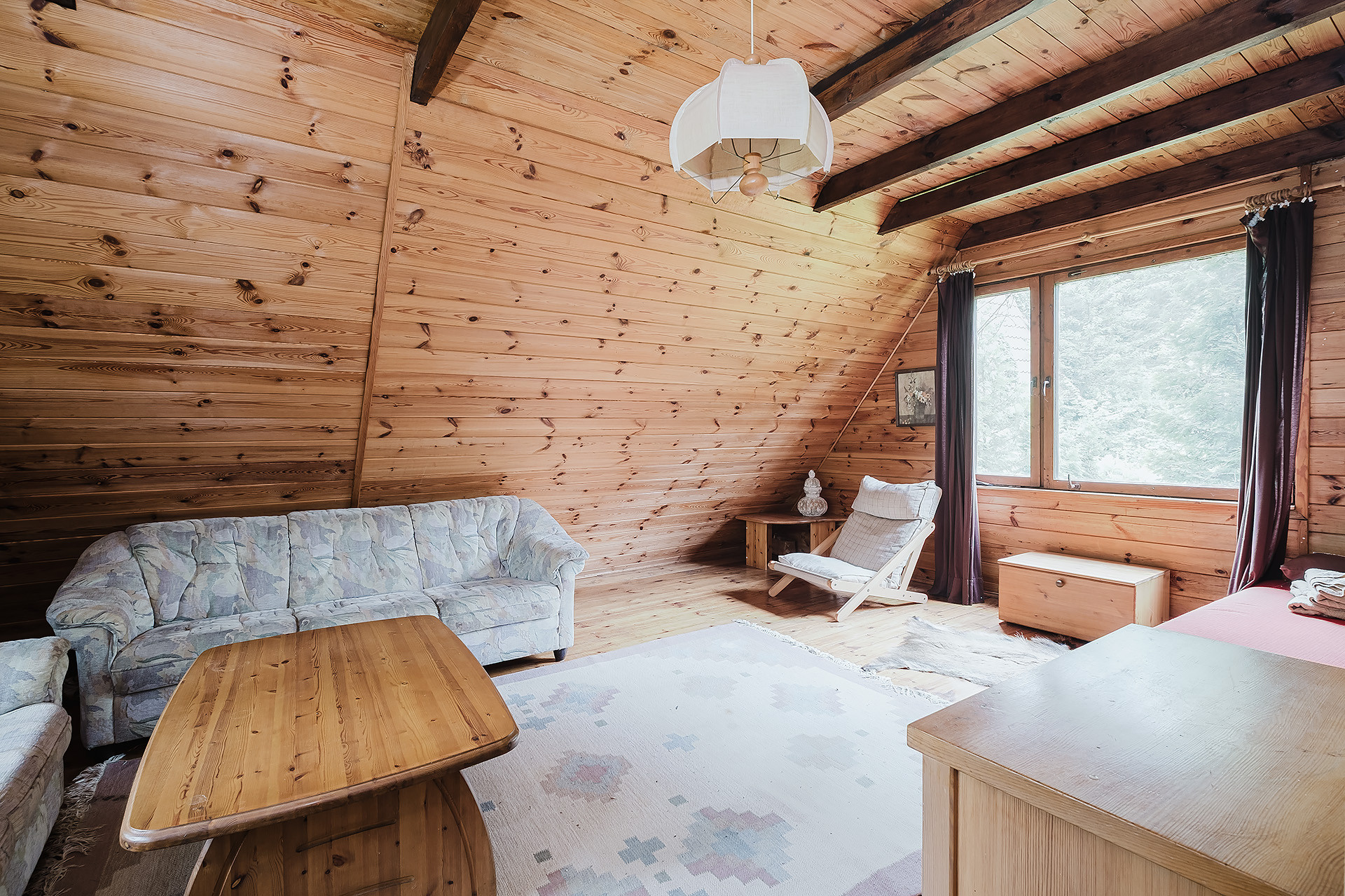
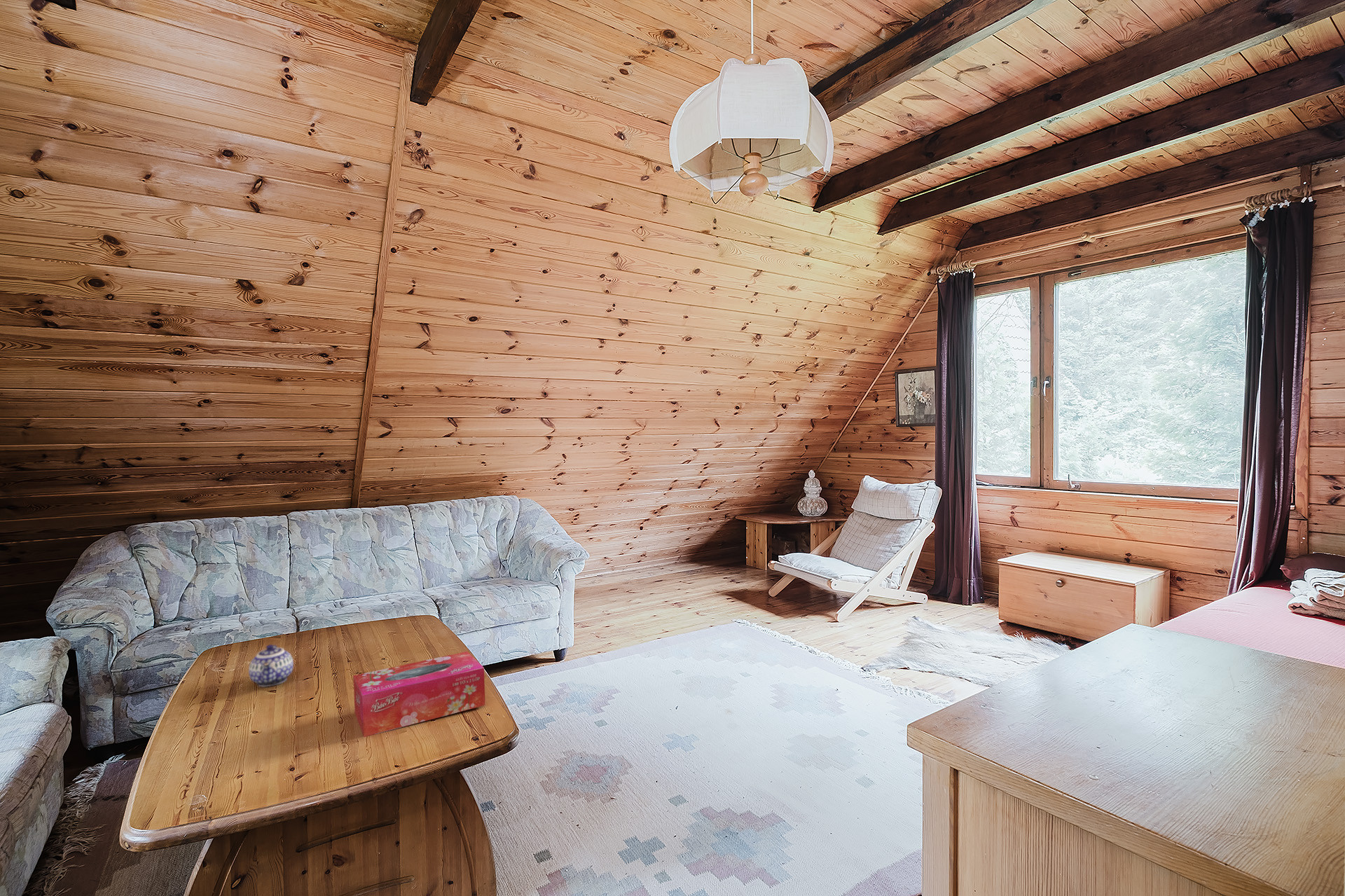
+ tissue box [352,651,486,738]
+ teapot [248,644,294,687]
